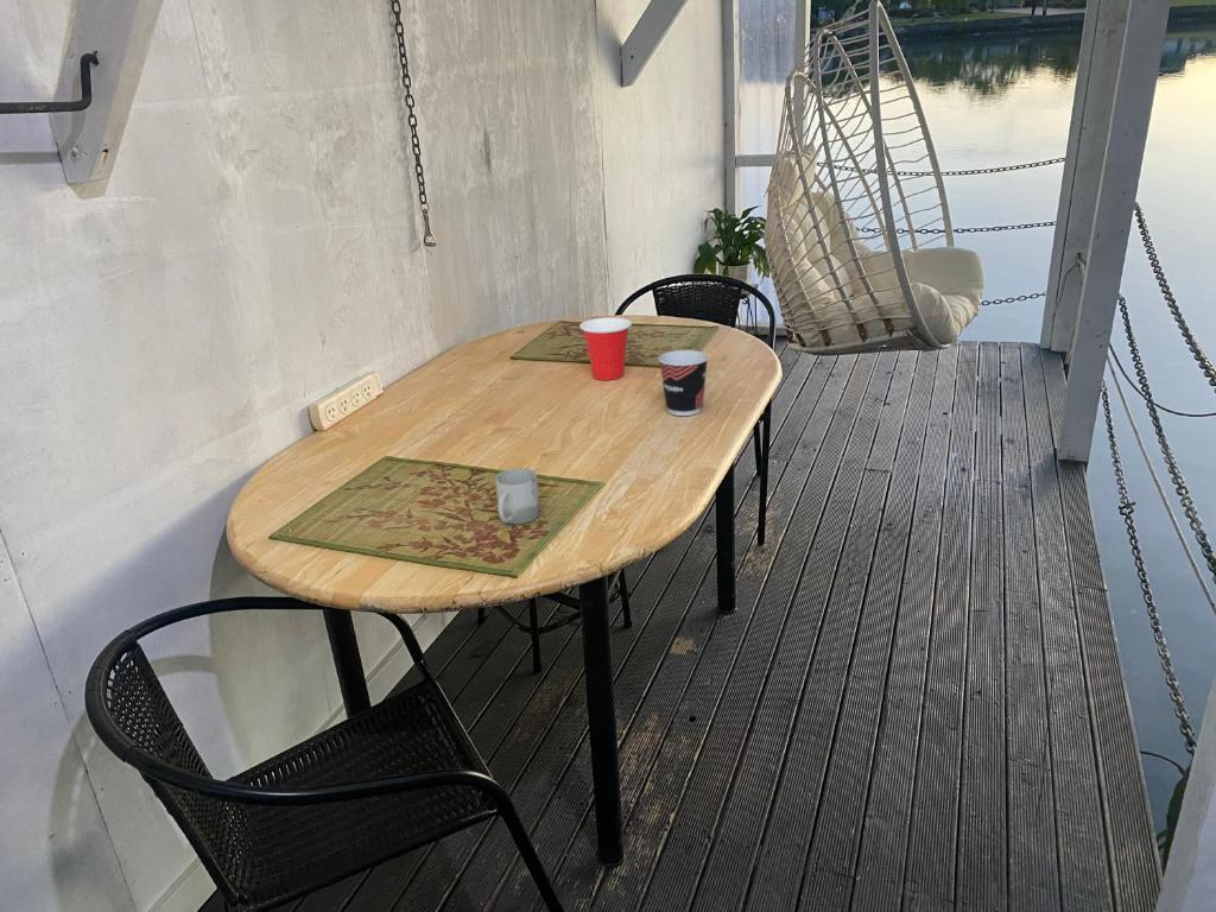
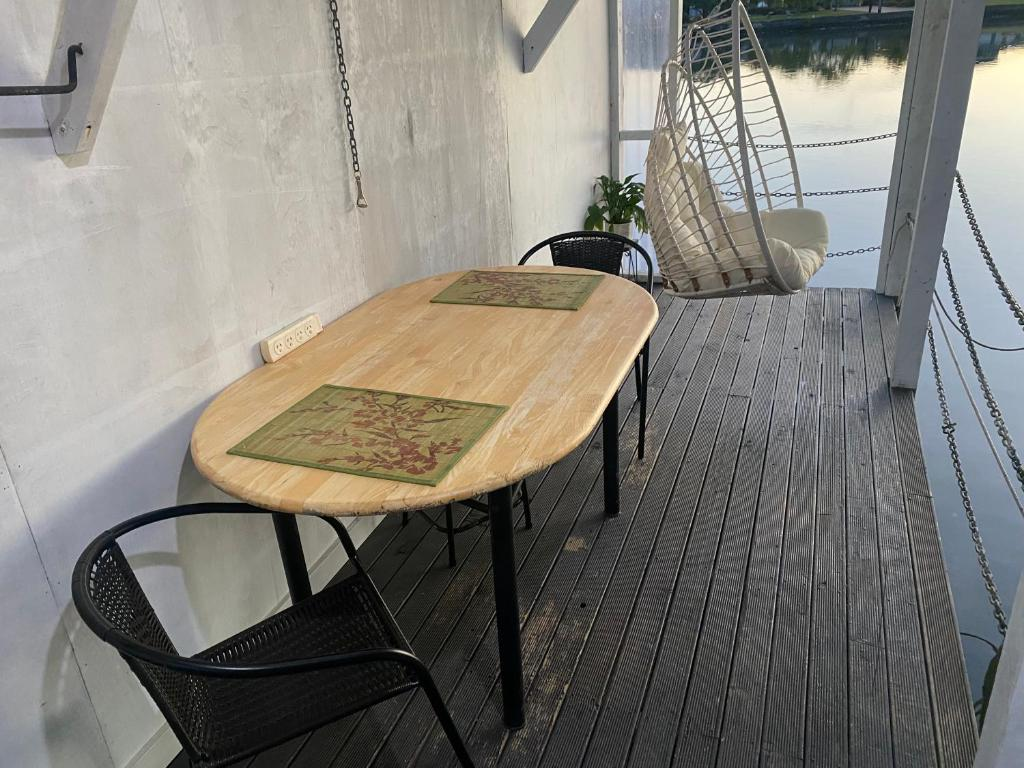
- cup [494,467,540,525]
- cup [578,317,633,381]
- cup [658,349,710,417]
